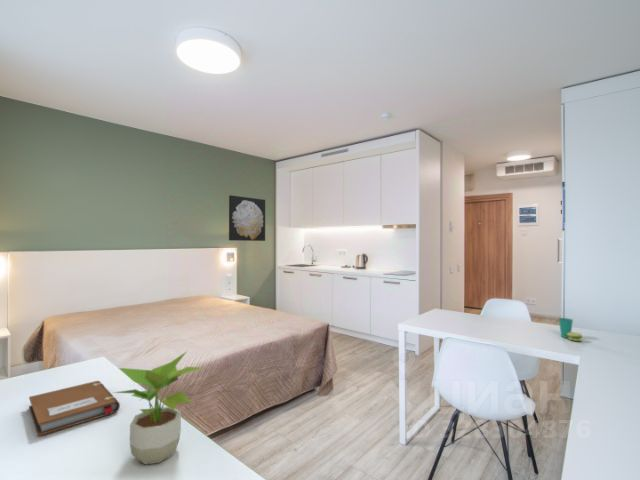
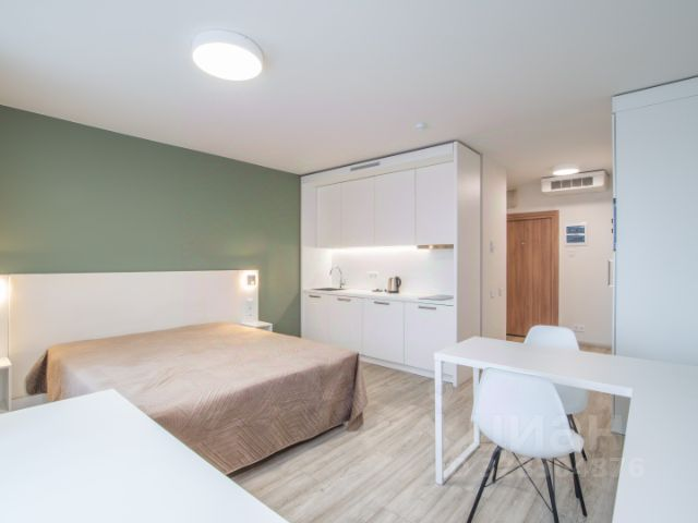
- cup [558,317,583,342]
- potted plant [112,350,203,465]
- notebook [28,380,121,437]
- wall art [228,194,266,242]
